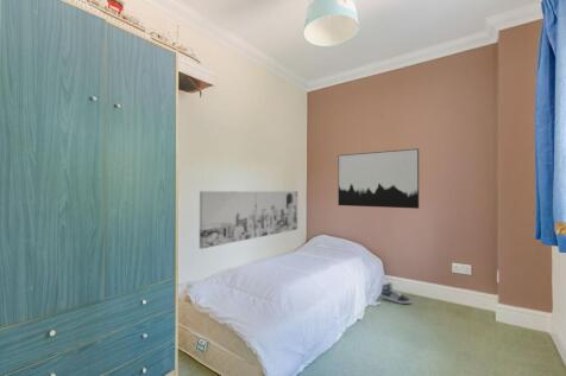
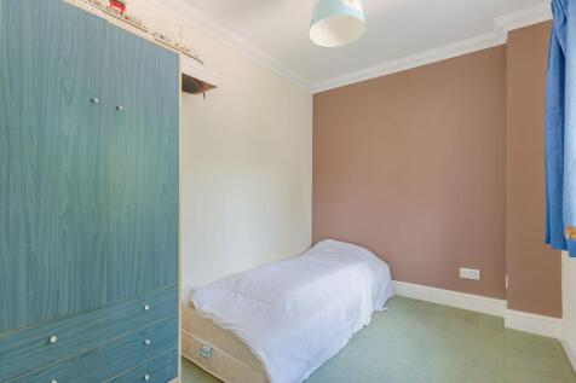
- sneaker [379,282,411,305]
- wall art [199,190,298,250]
- wall art [337,147,420,210]
